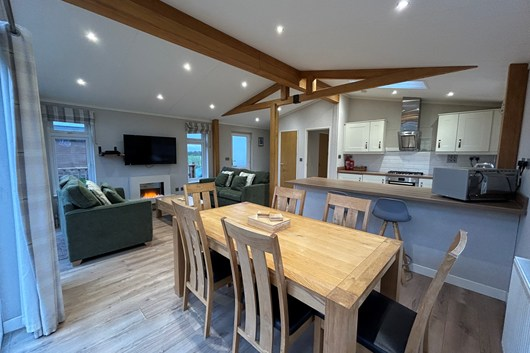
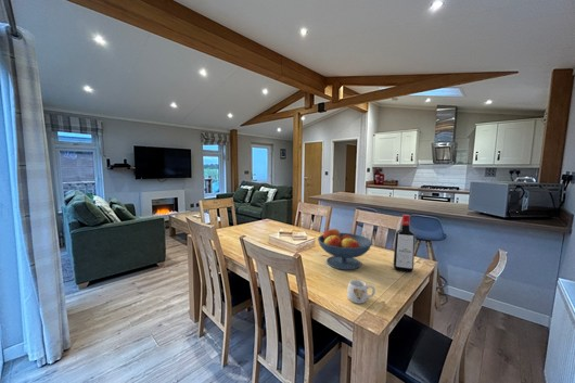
+ liquor bottle [393,214,416,273]
+ fruit bowl [317,227,373,271]
+ mug [346,279,376,305]
